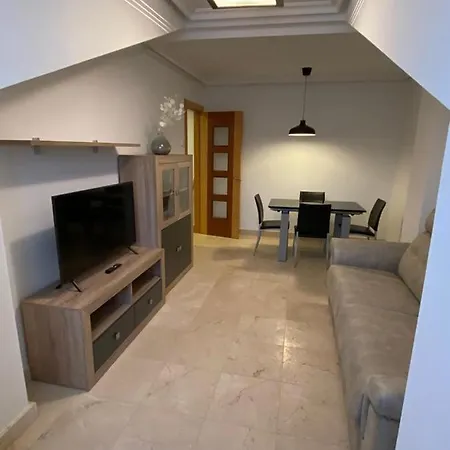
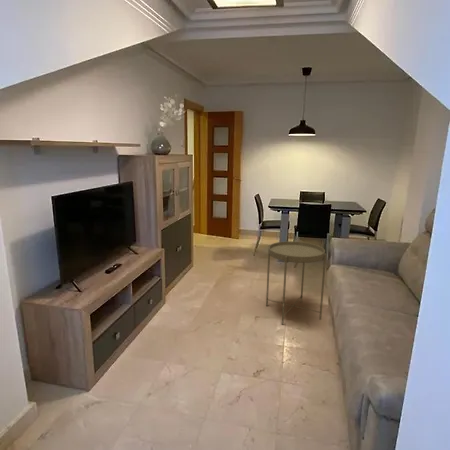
+ side table [265,240,327,325]
